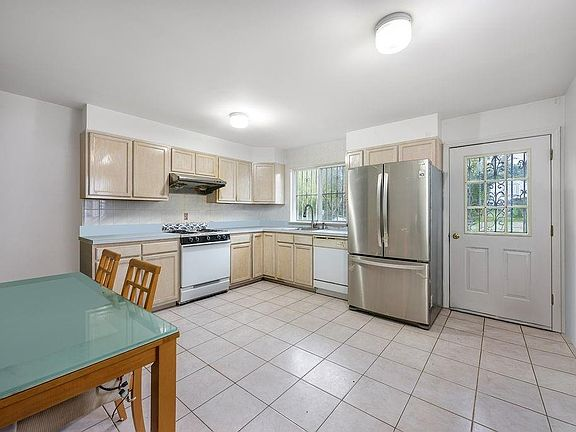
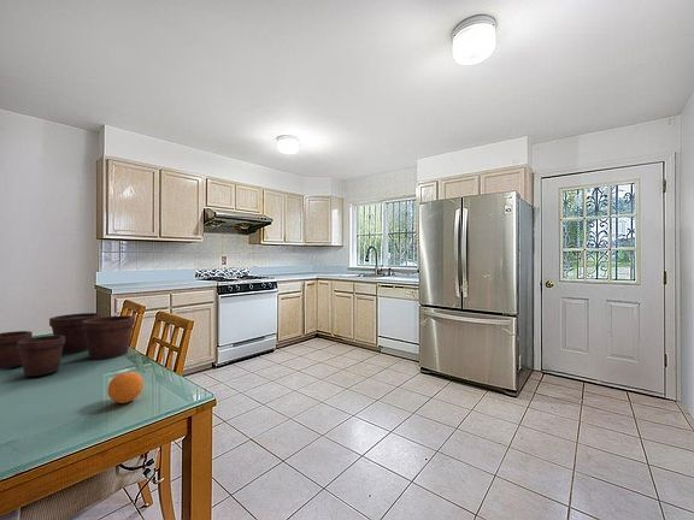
+ flower pot [0,312,136,378]
+ fruit [107,371,145,404]
